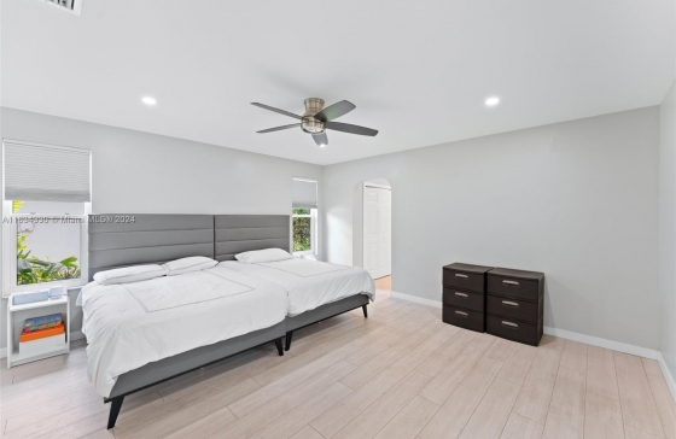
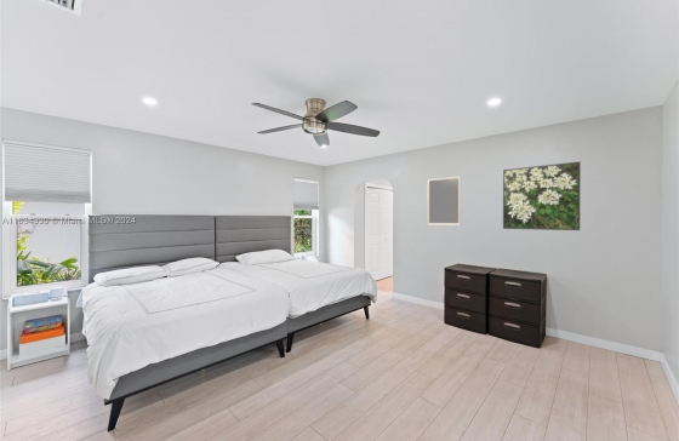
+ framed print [502,161,582,231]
+ home mirror [426,174,462,227]
